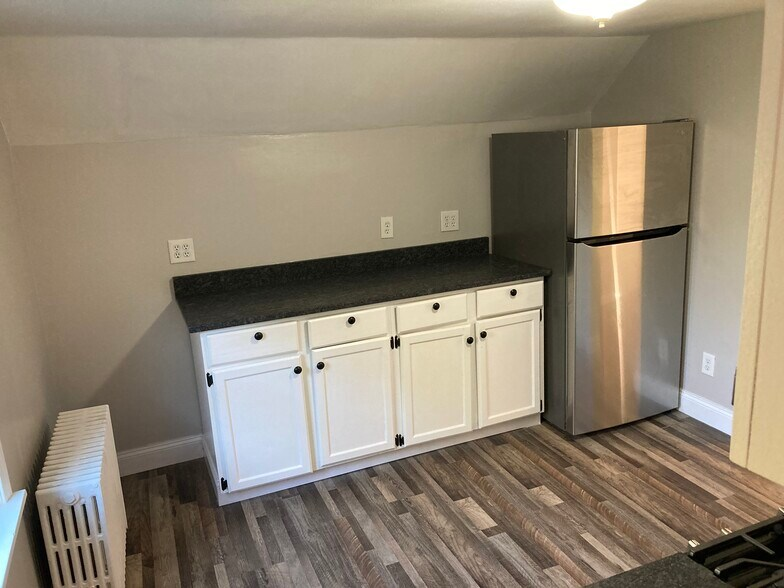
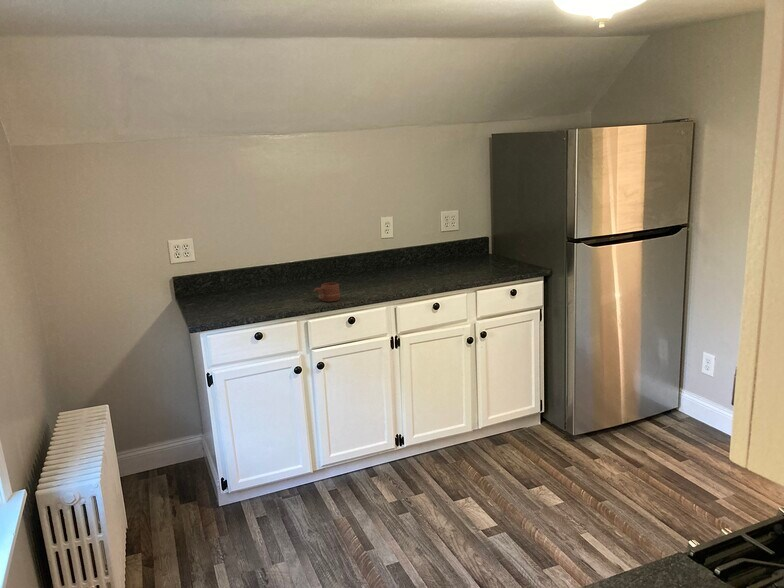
+ mug [312,281,341,303]
